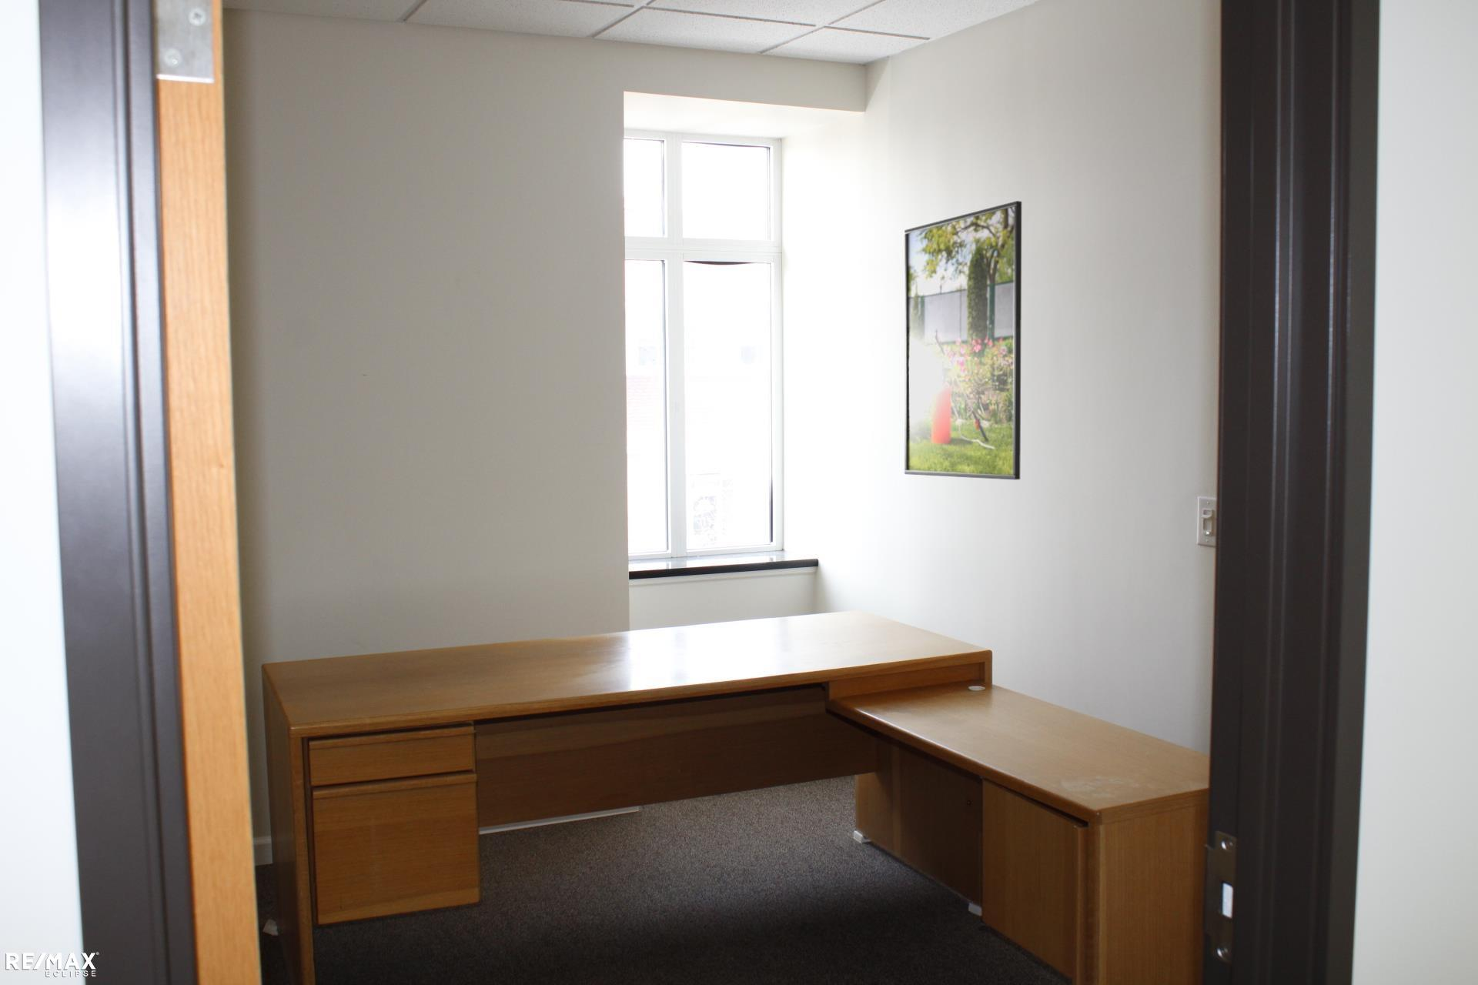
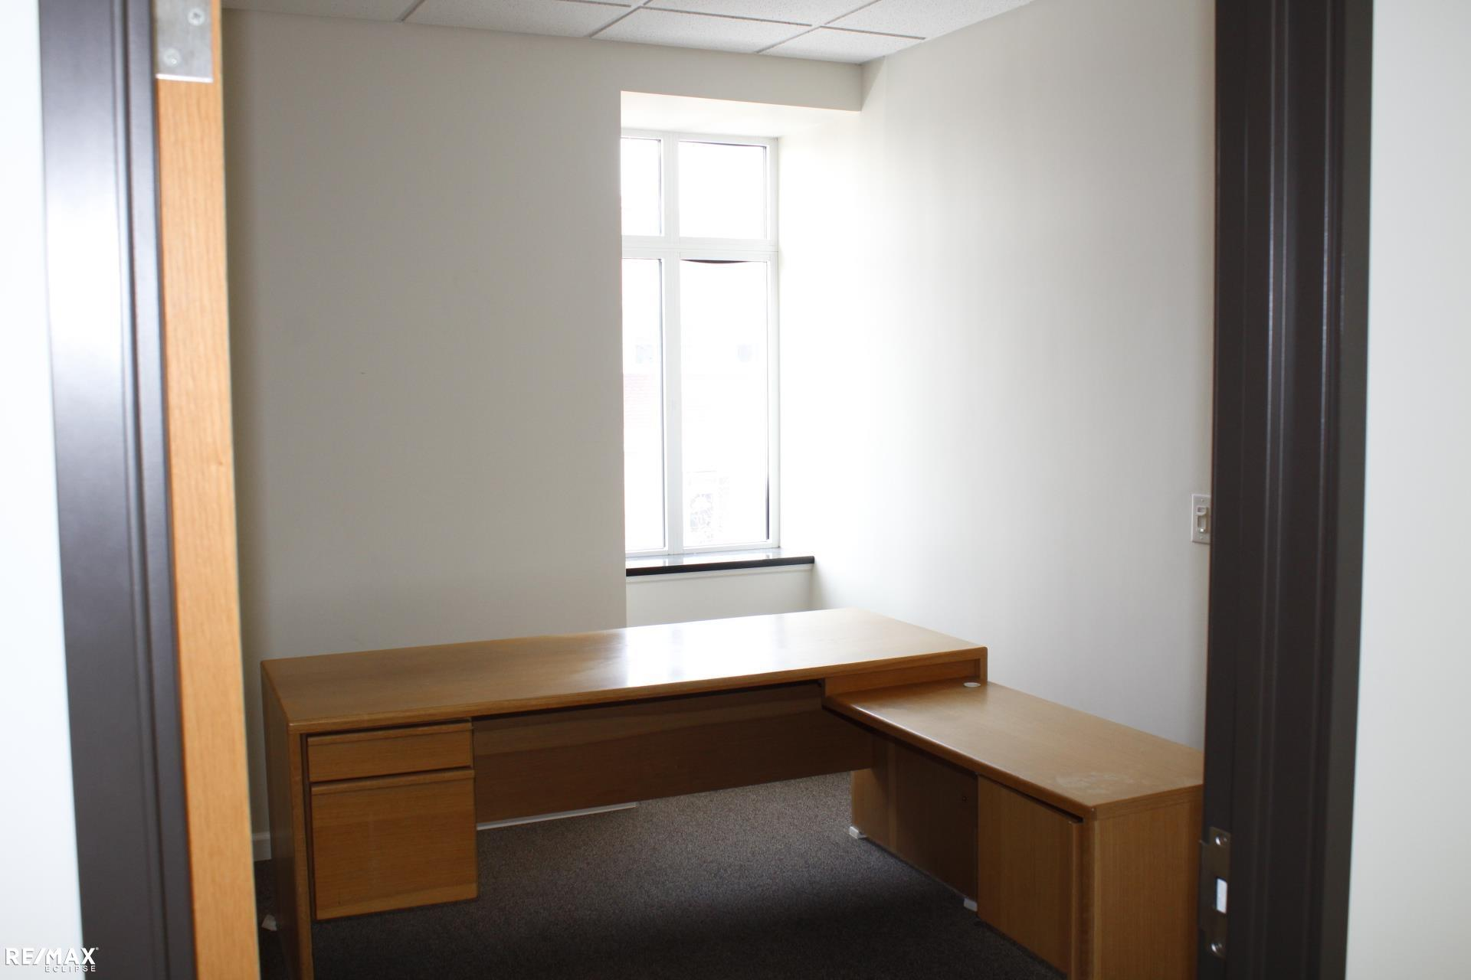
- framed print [904,200,1023,480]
